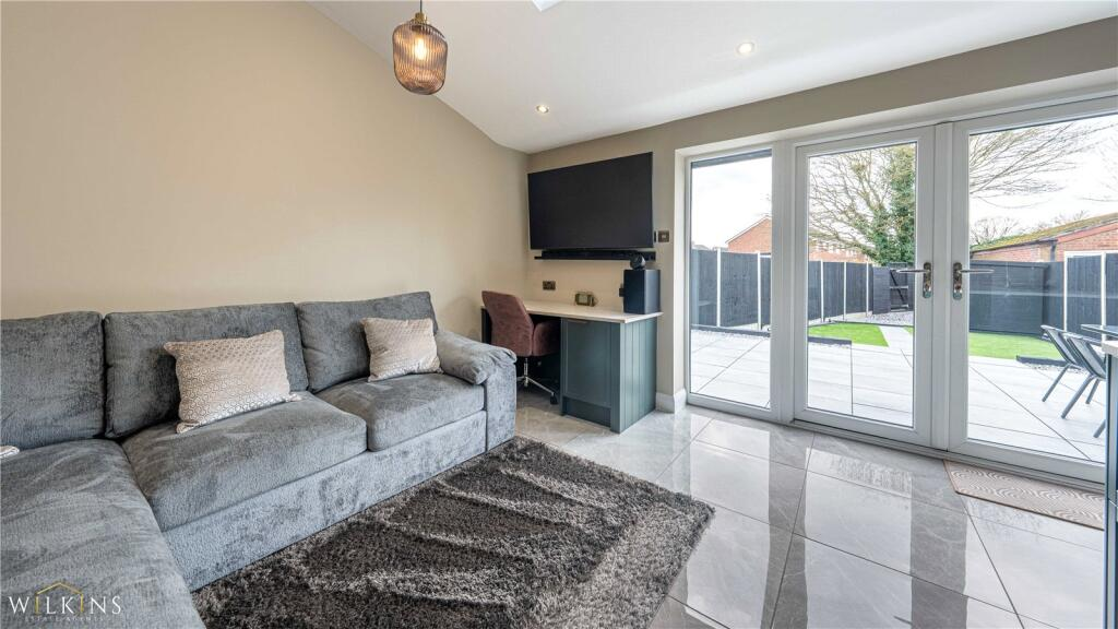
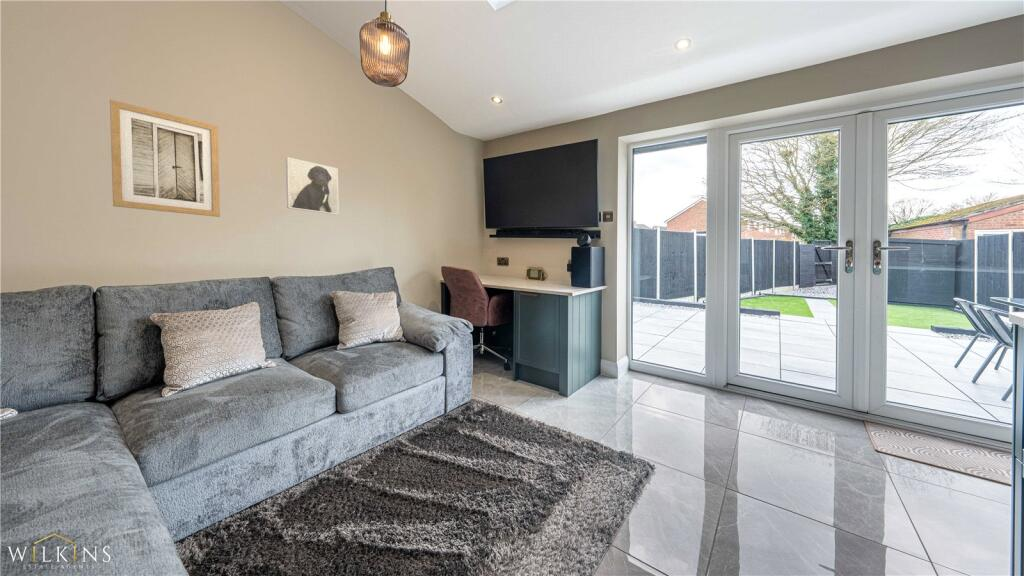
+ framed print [285,156,340,216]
+ wall art [109,99,221,218]
